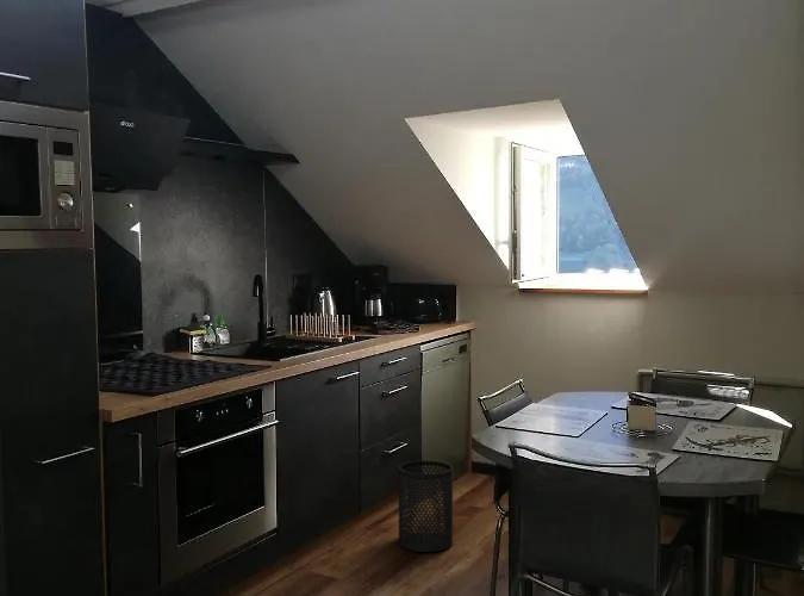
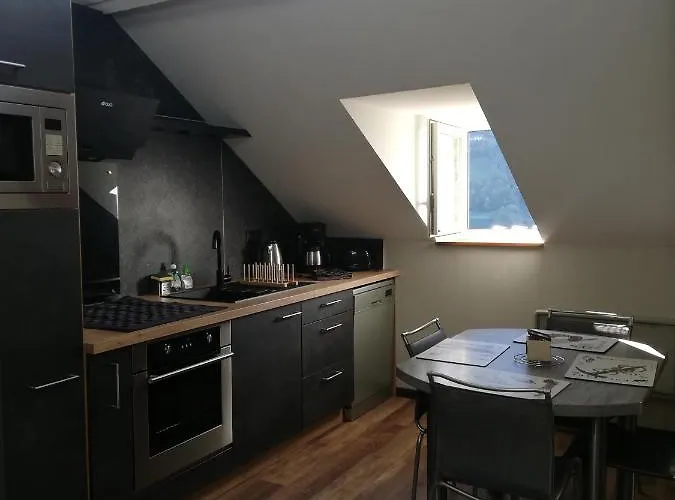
- trash can [398,459,454,553]
